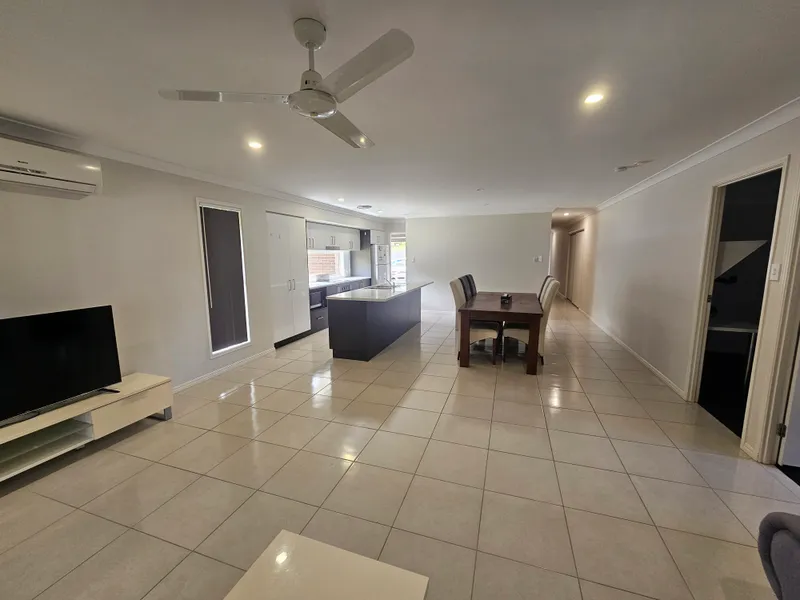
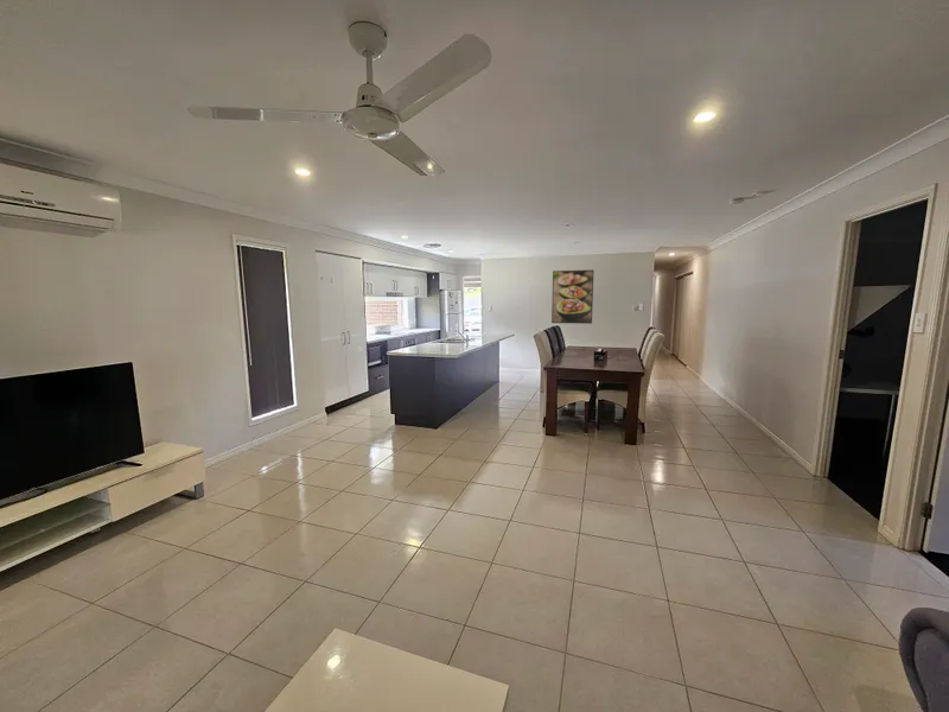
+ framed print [550,268,595,325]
